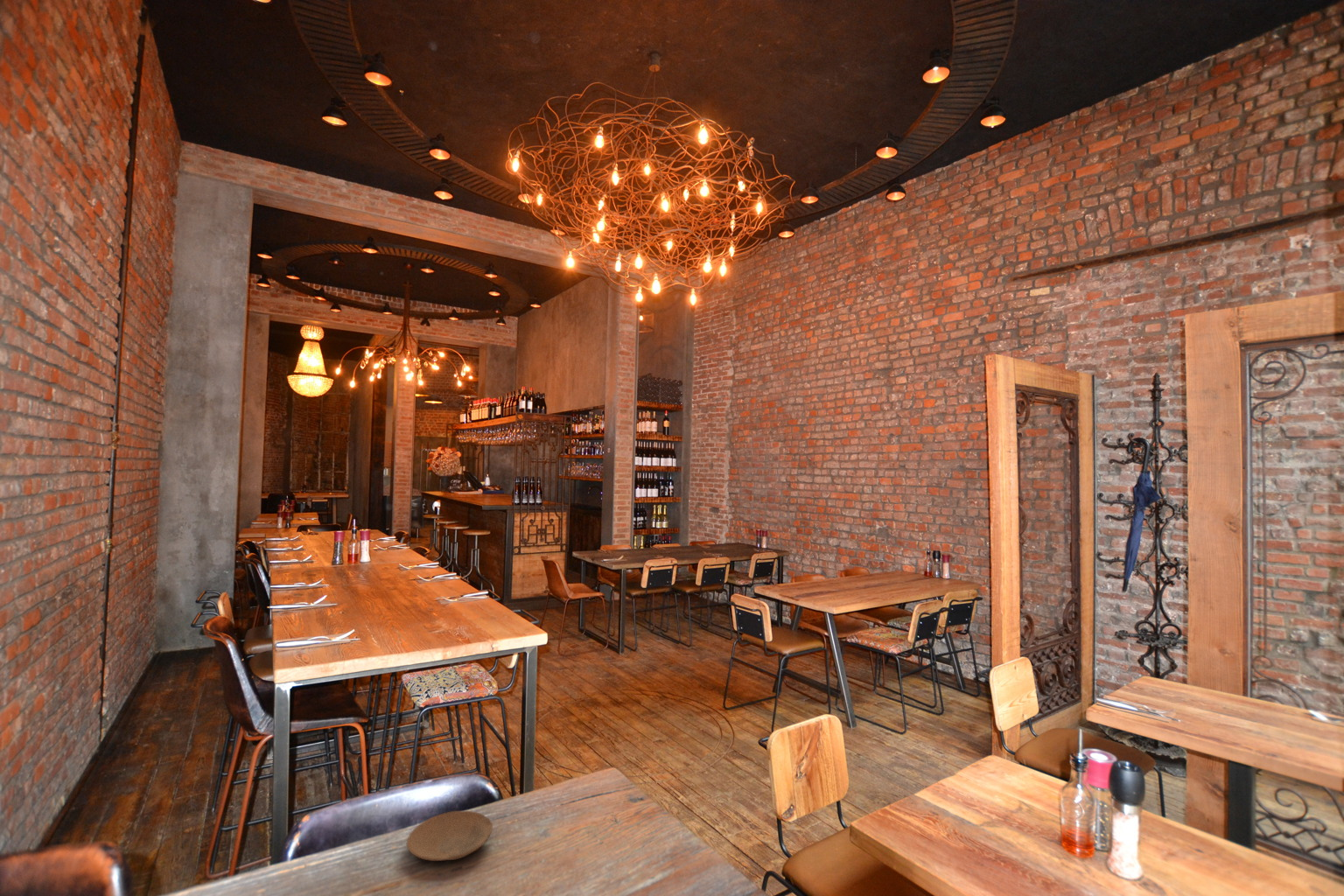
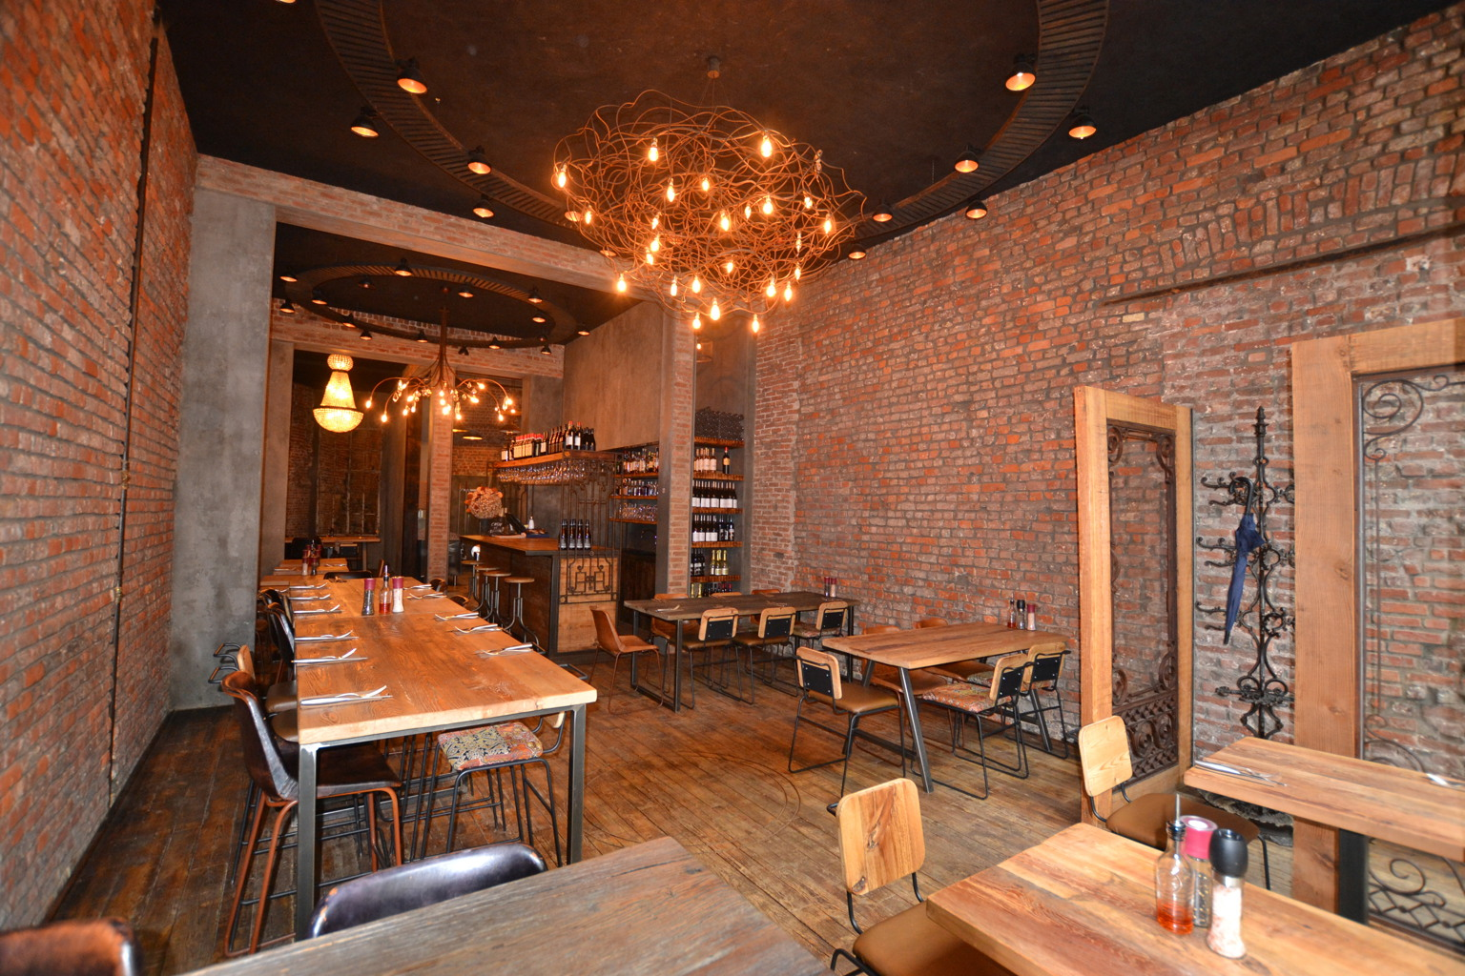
- plate [406,810,493,862]
